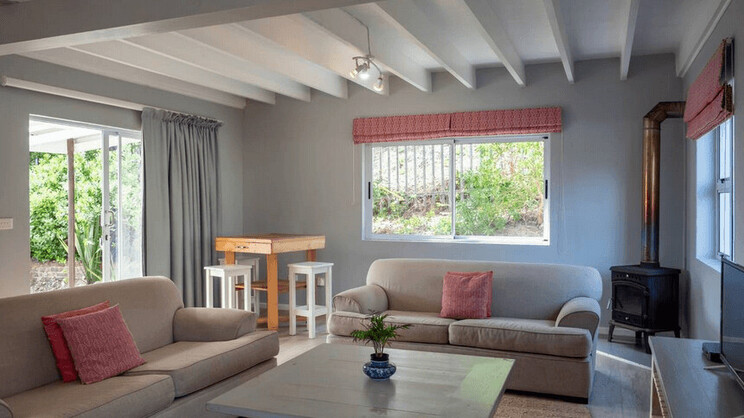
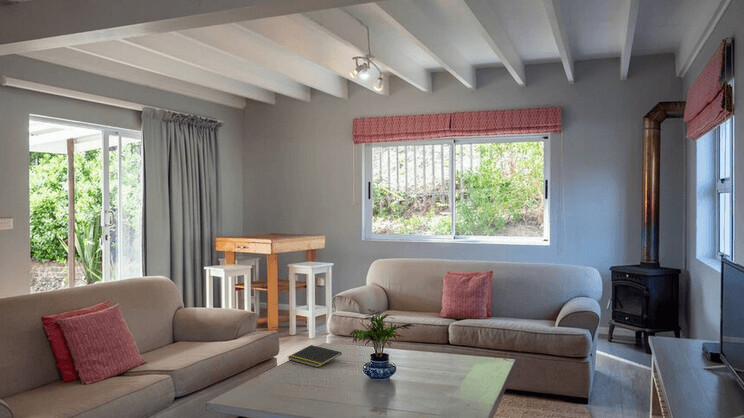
+ notepad [287,344,343,368]
